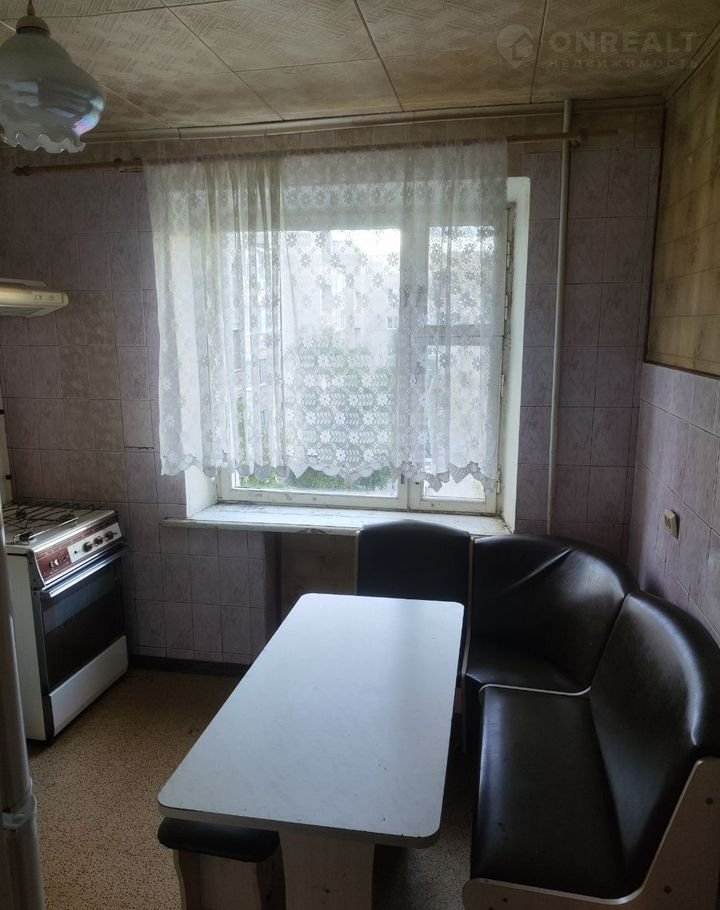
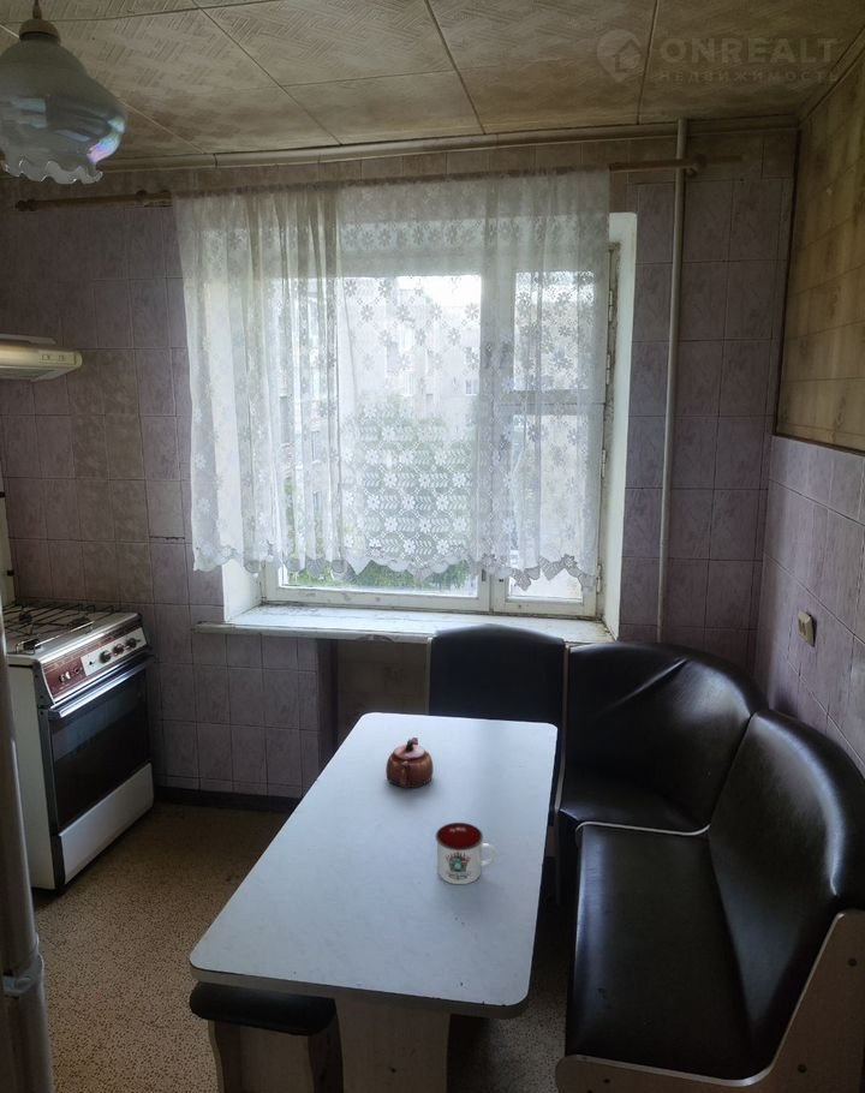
+ mug [435,822,497,885]
+ teapot [384,736,434,789]
